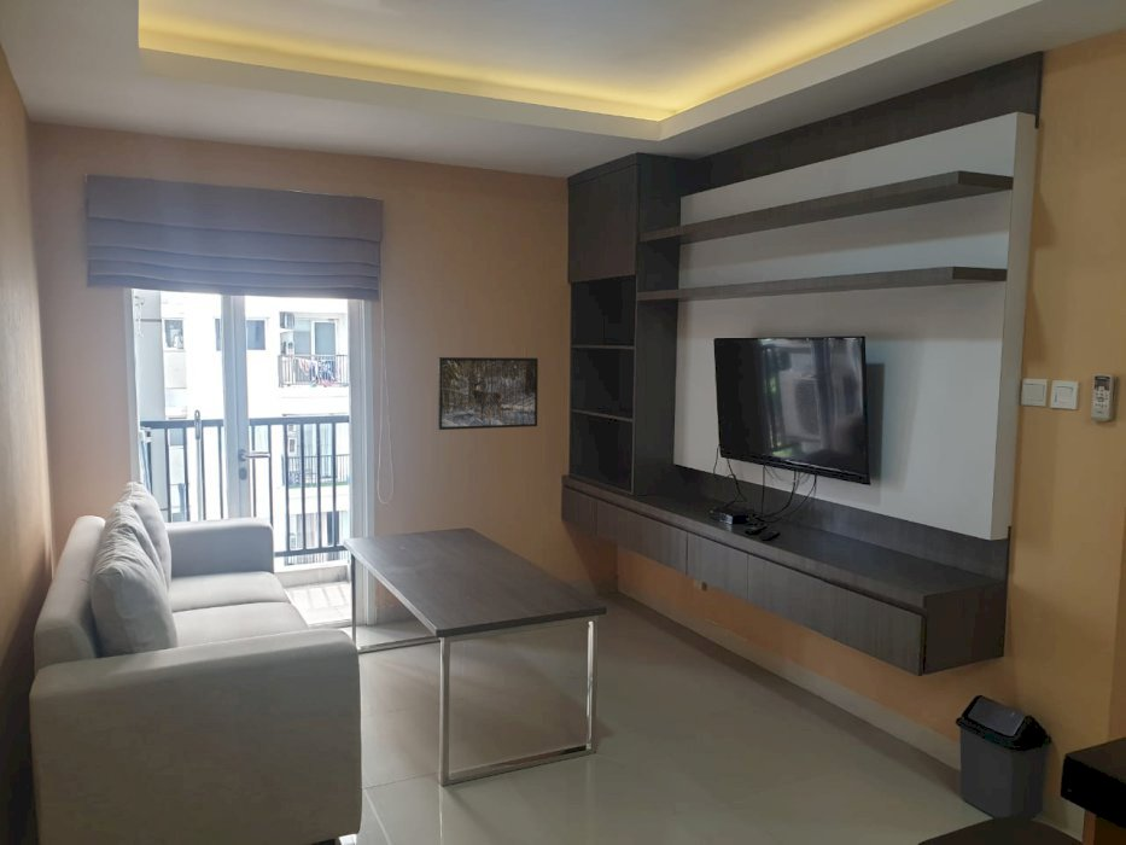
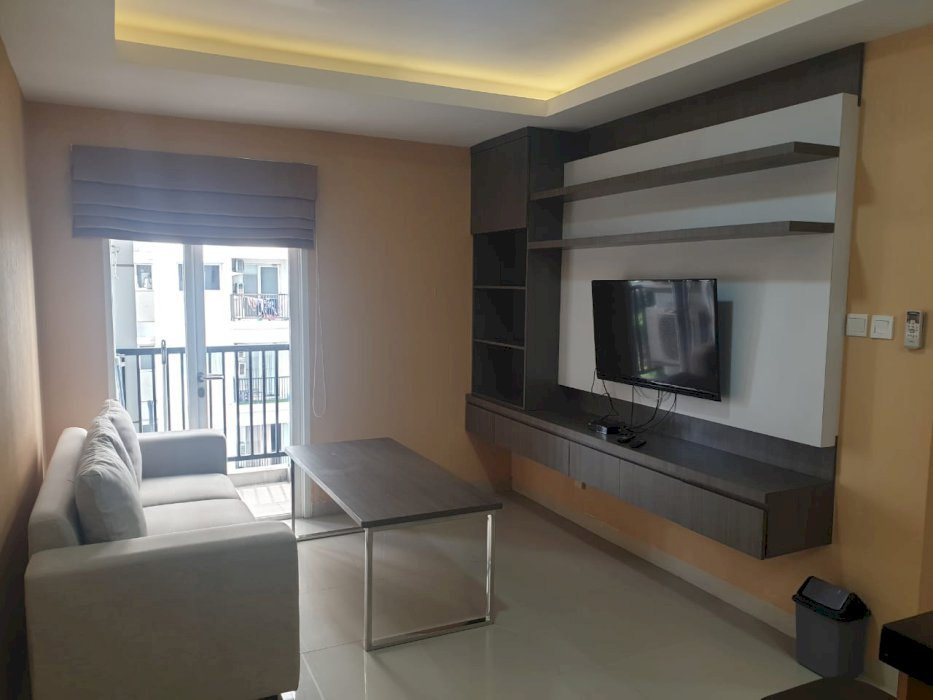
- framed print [437,356,539,431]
